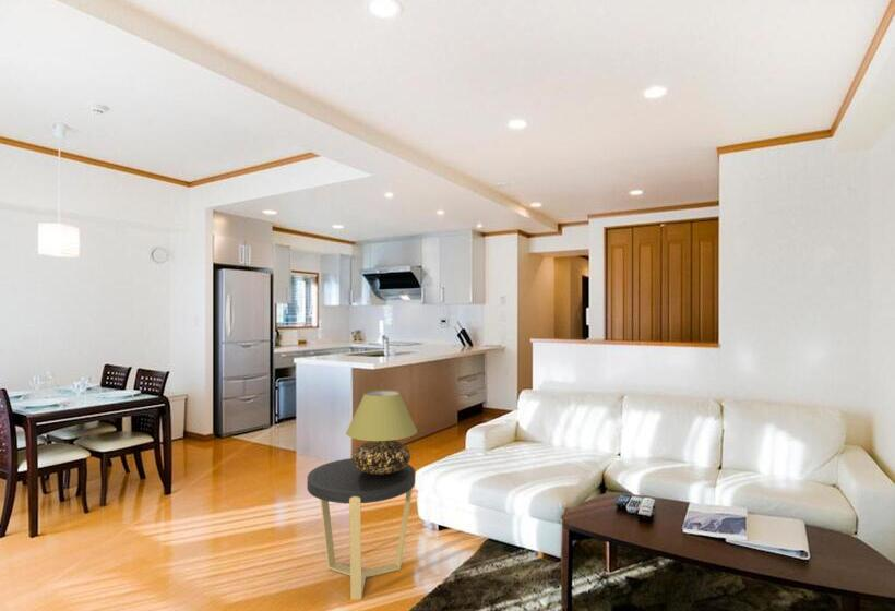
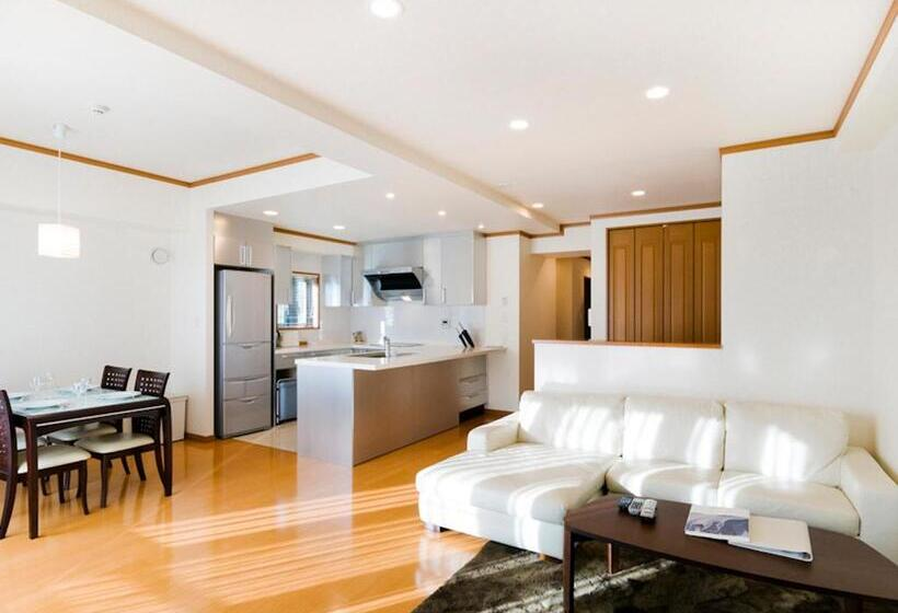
- side table [306,457,416,601]
- table lamp [345,390,418,475]
